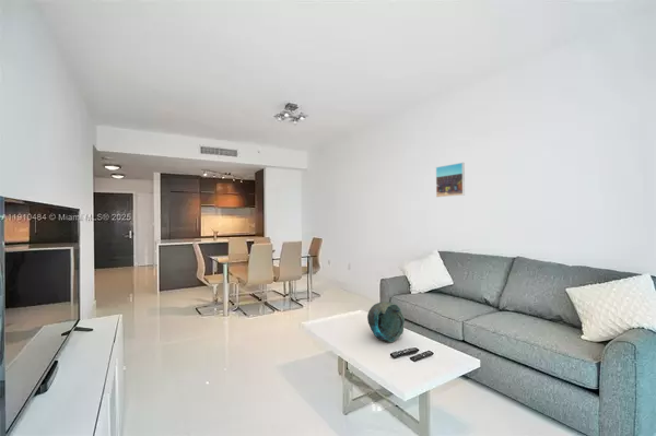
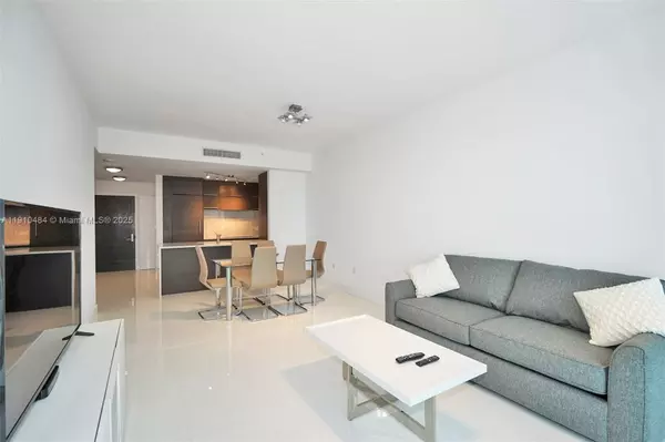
- decorative bowl [366,301,406,343]
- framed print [435,162,466,198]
